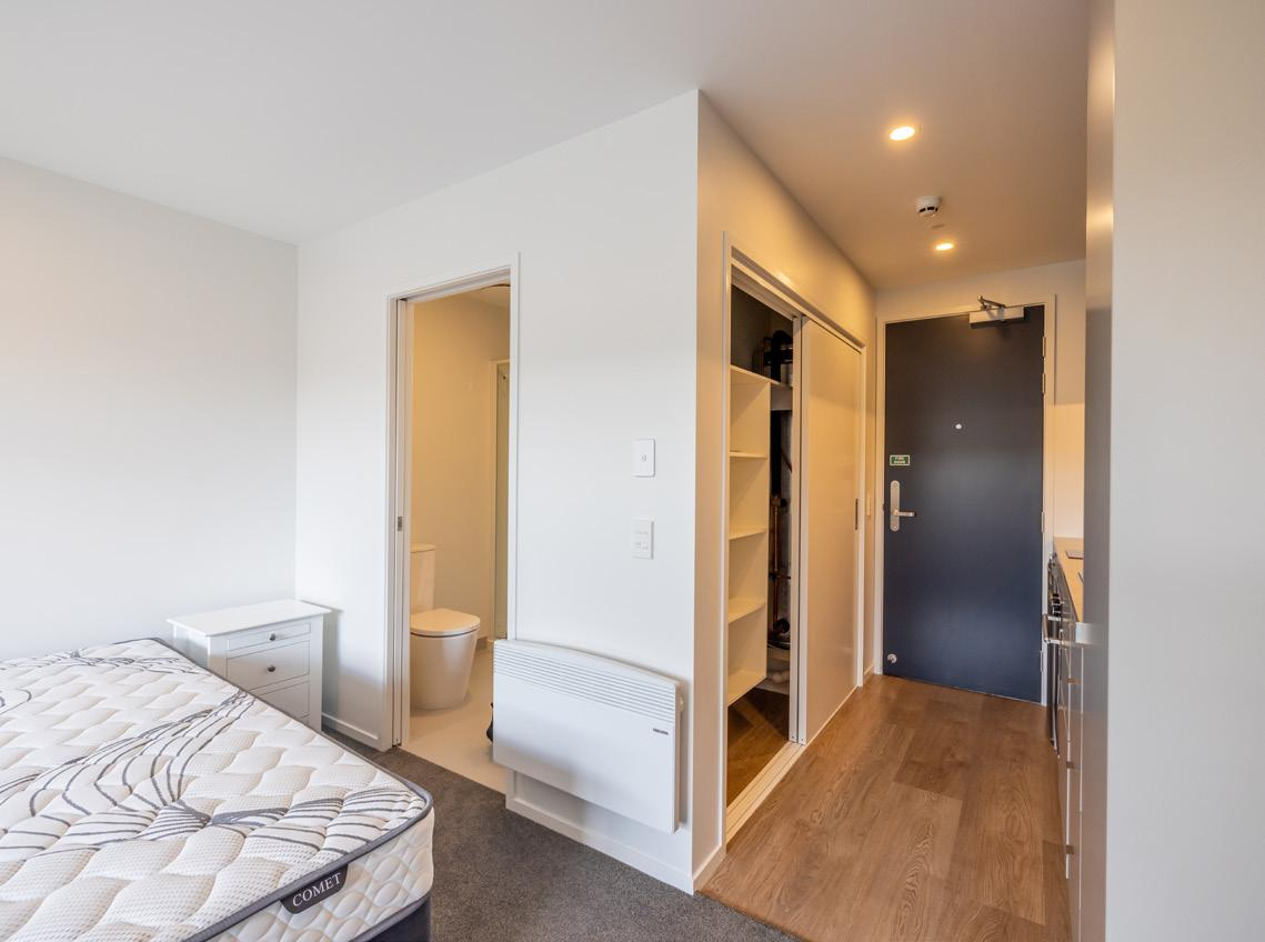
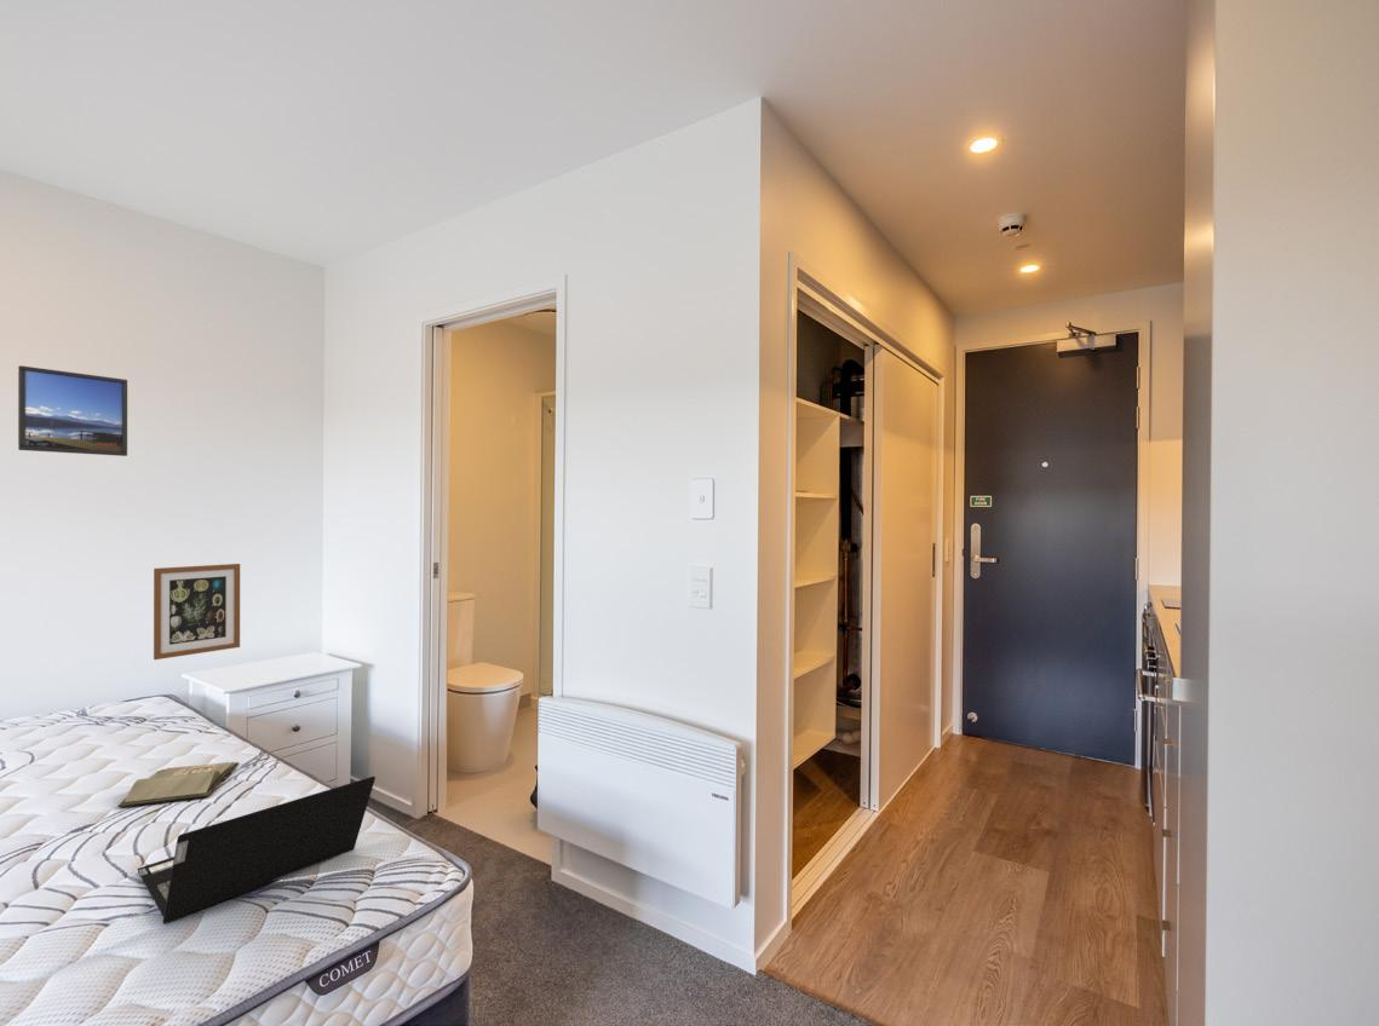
+ hardback book [116,761,240,808]
+ laptop computer [137,776,377,924]
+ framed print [17,364,128,457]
+ wall art [153,563,241,661]
